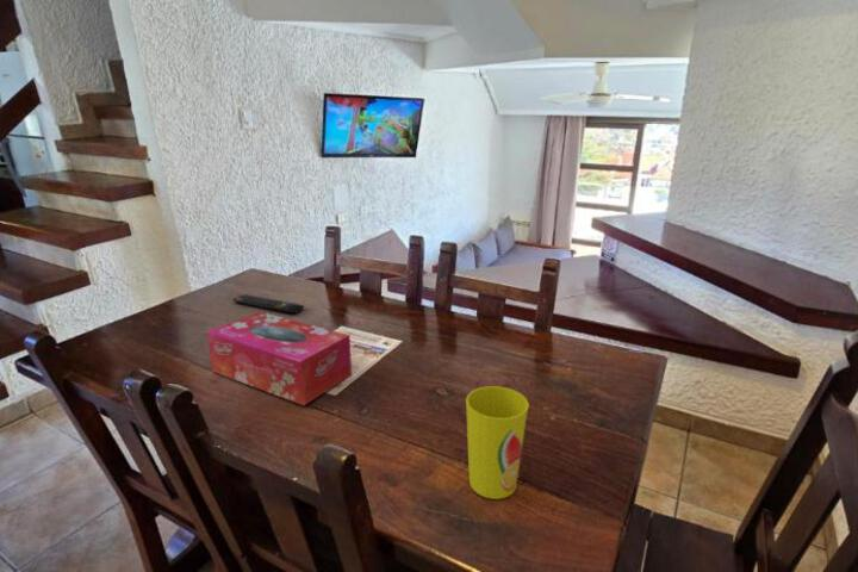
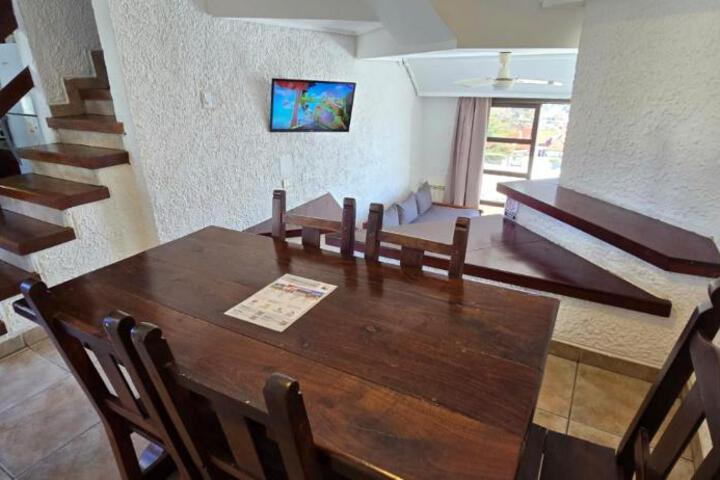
- remote control [231,293,305,315]
- tissue box [206,311,353,406]
- cup [465,385,530,500]
